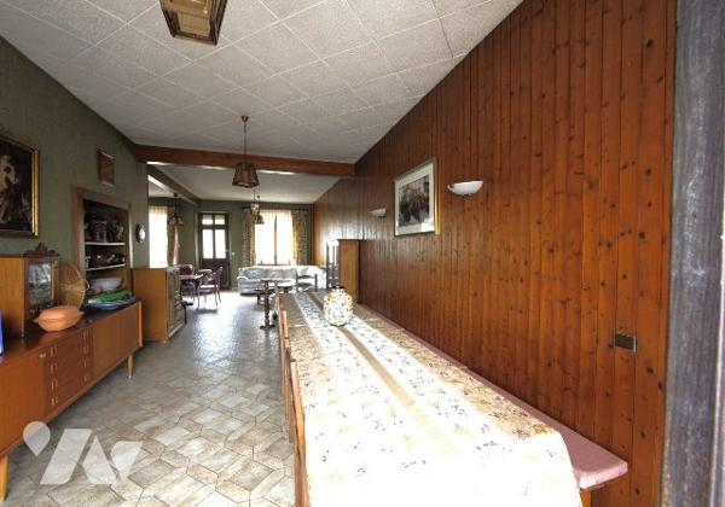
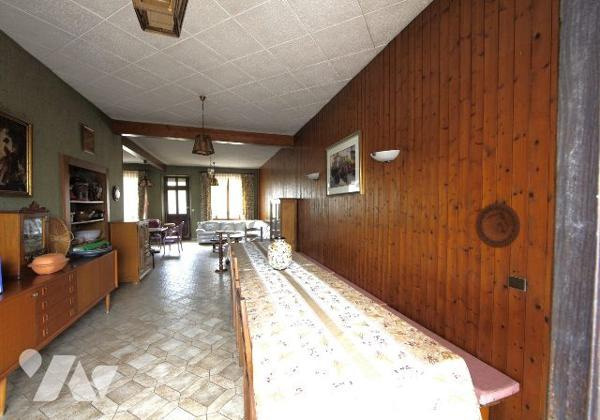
+ decorative plate [474,202,522,249]
